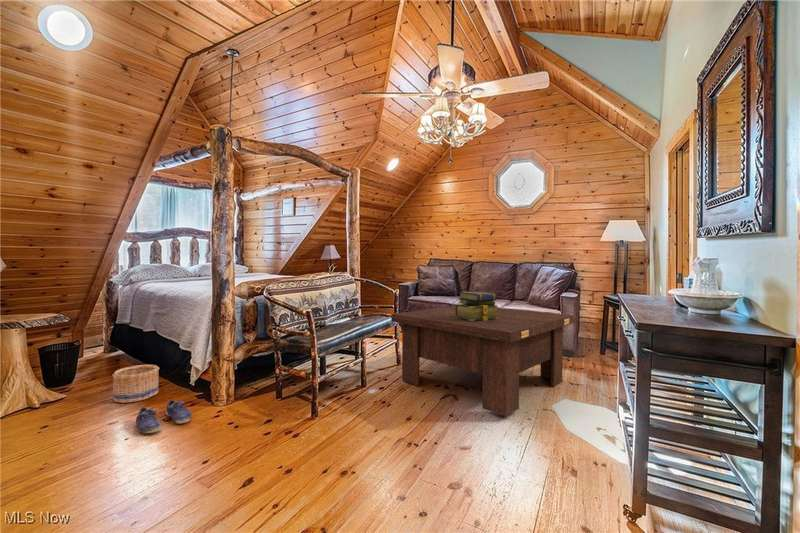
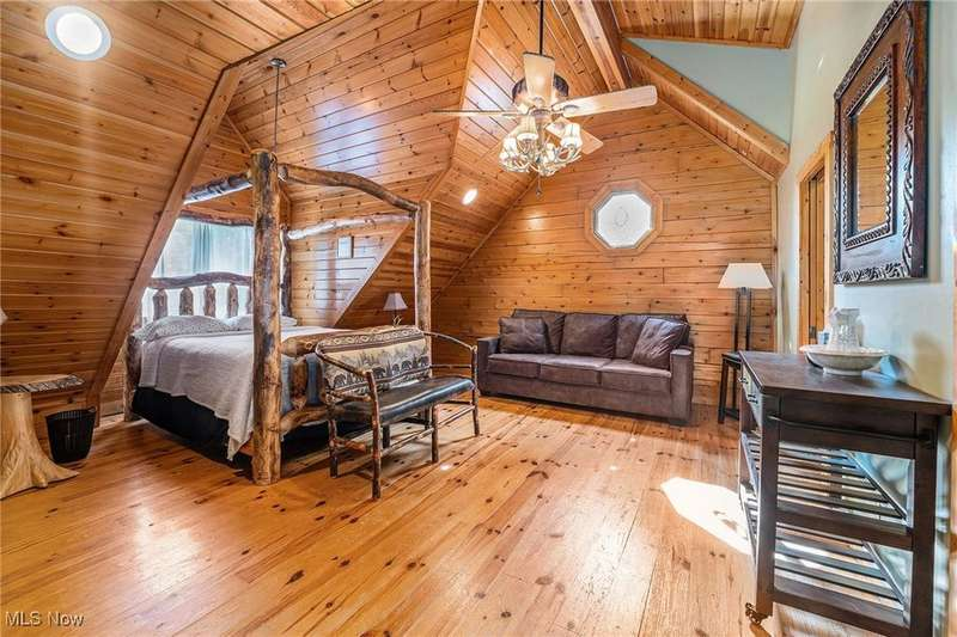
- stack of books [455,291,499,321]
- coffee table [390,305,575,417]
- basket [111,364,160,404]
- shoe [135,399,192,434]
